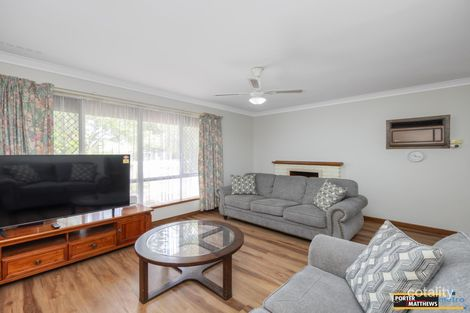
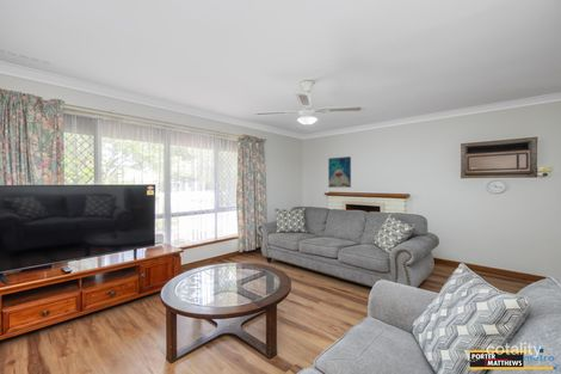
+ wall art [327,155,352,189]
